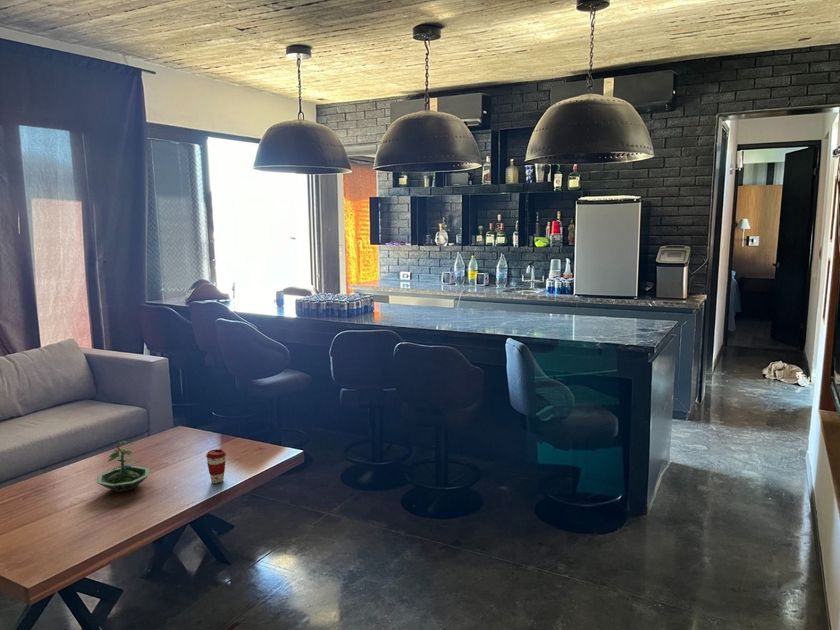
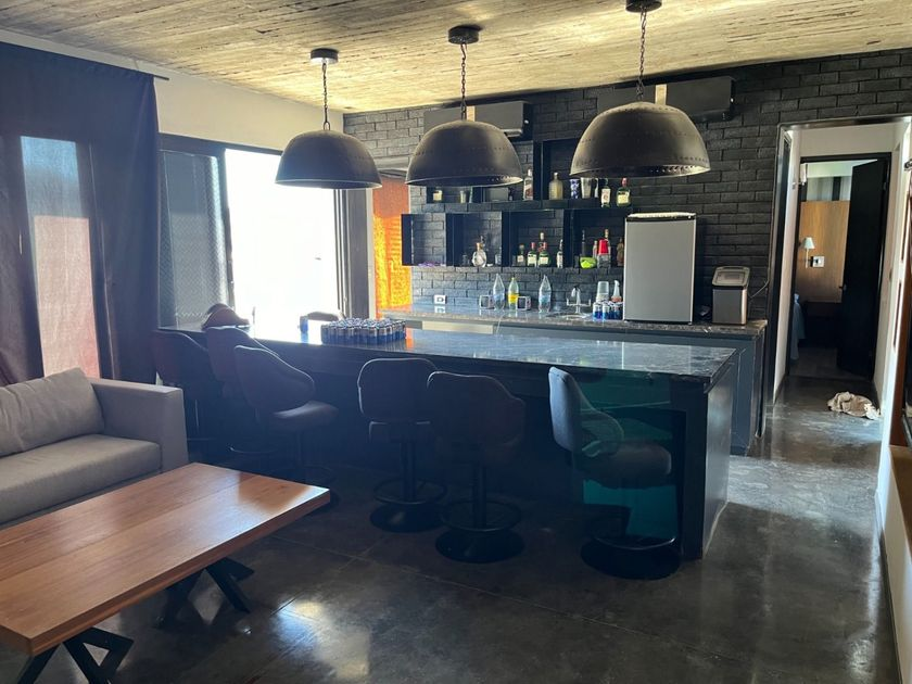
- terrarium [95,440,150,493]
- coffee cup [205,448,227,484]
